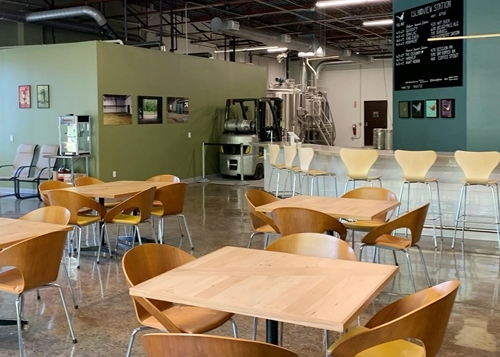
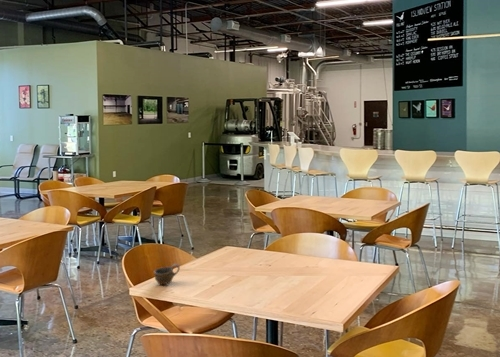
+ cup [153,263,181,286]
